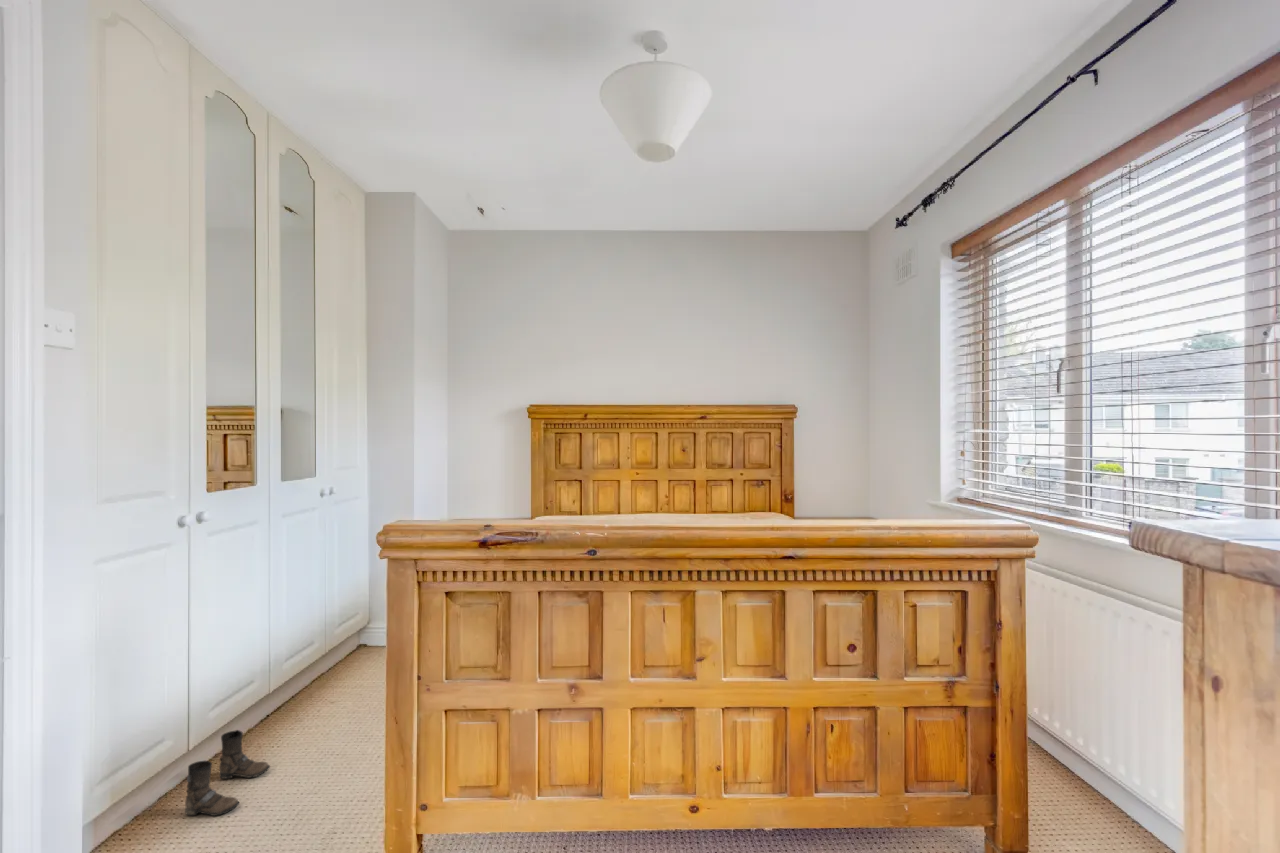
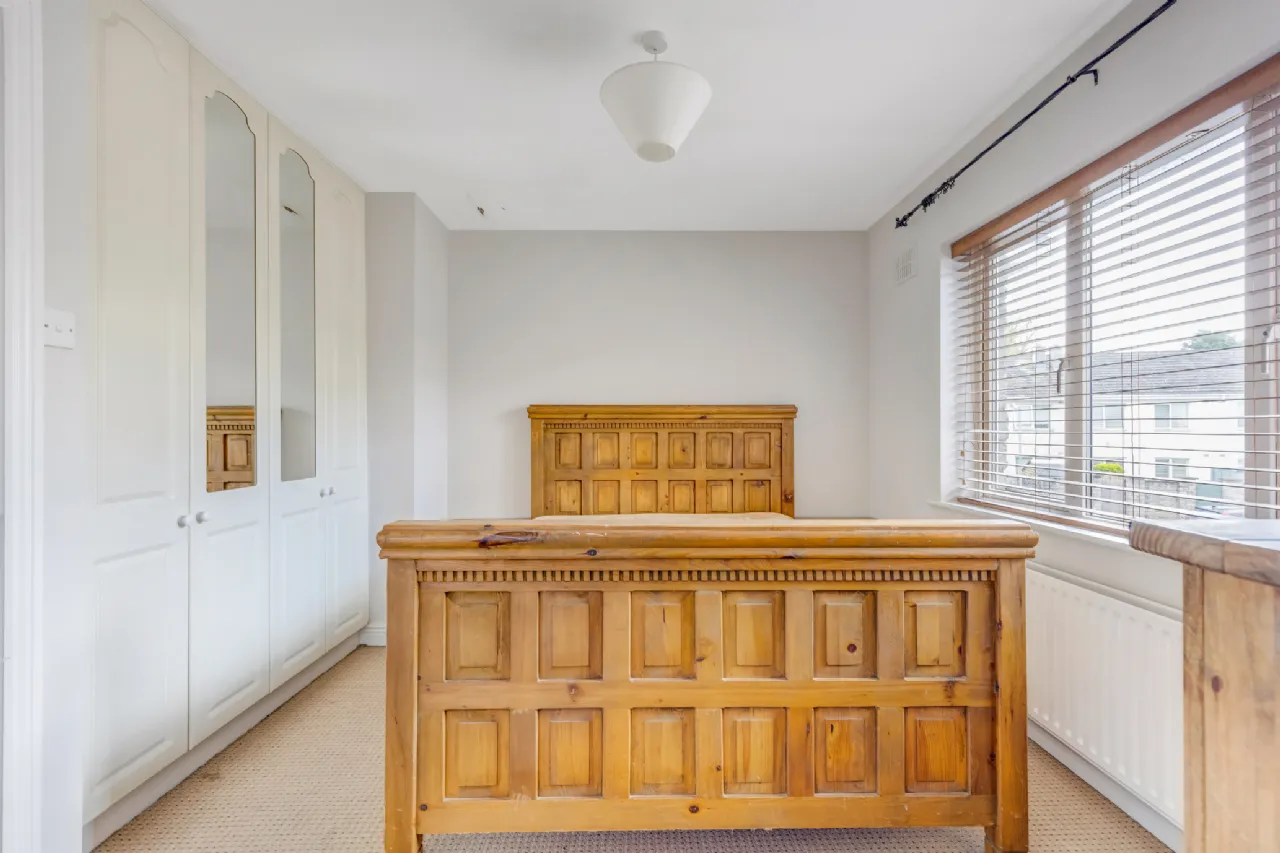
- boots [184,729,271,817]
